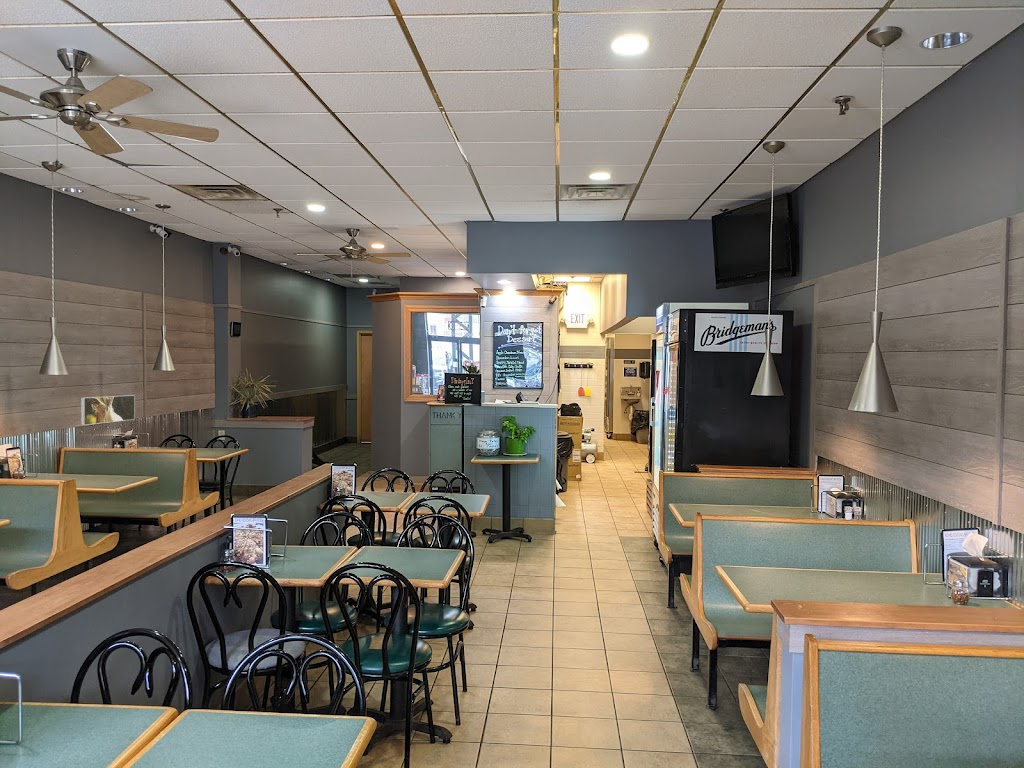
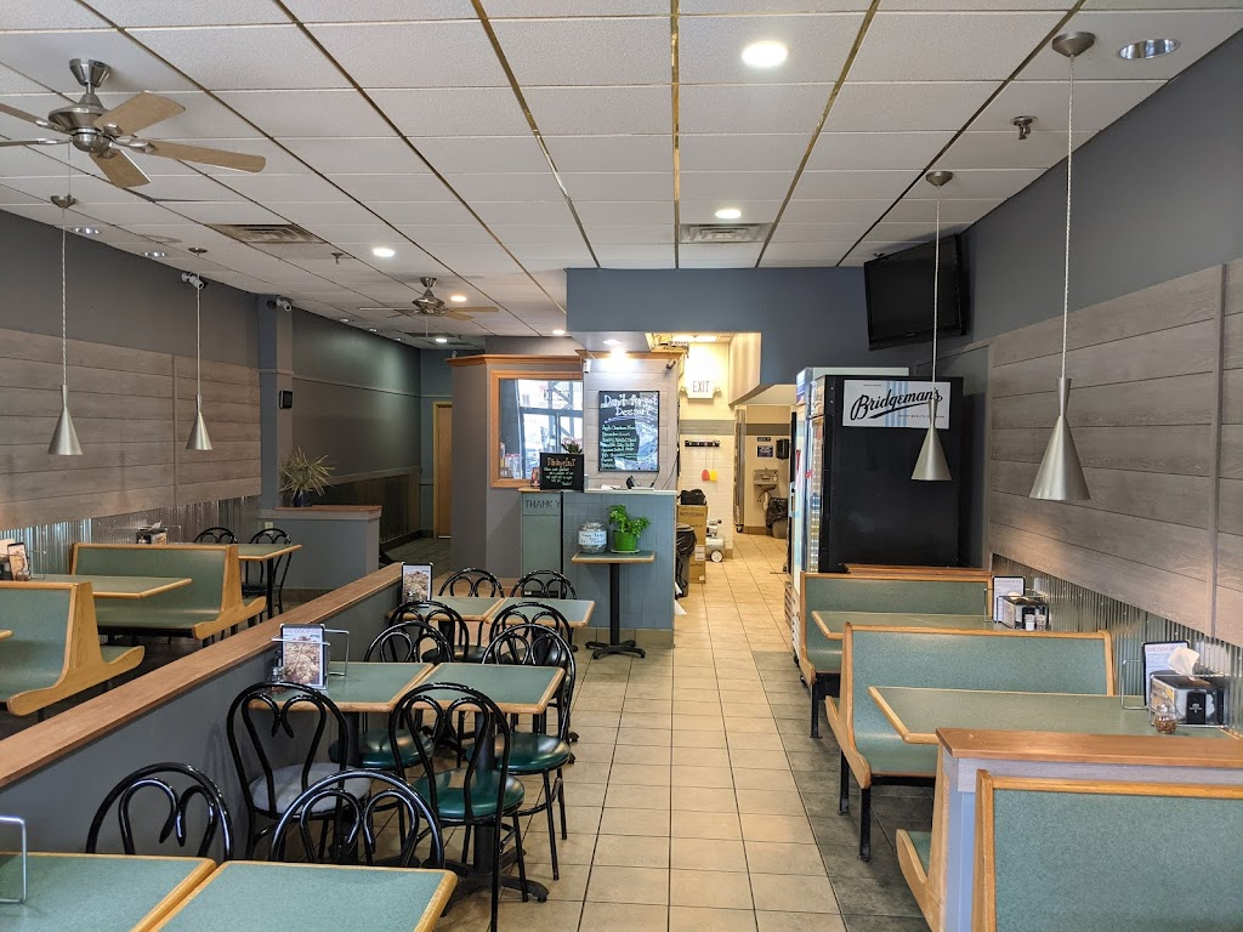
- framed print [80,394,136,426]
